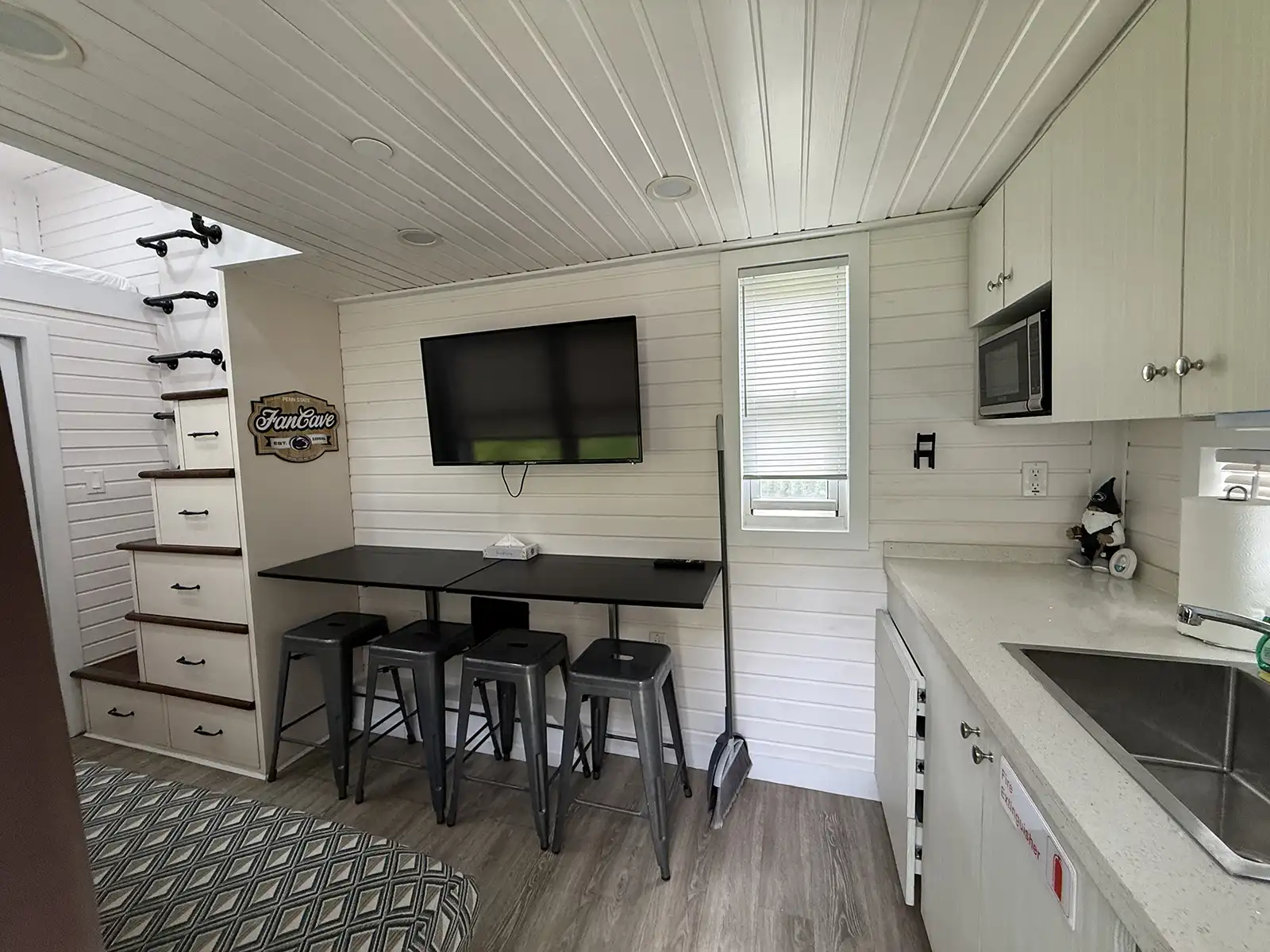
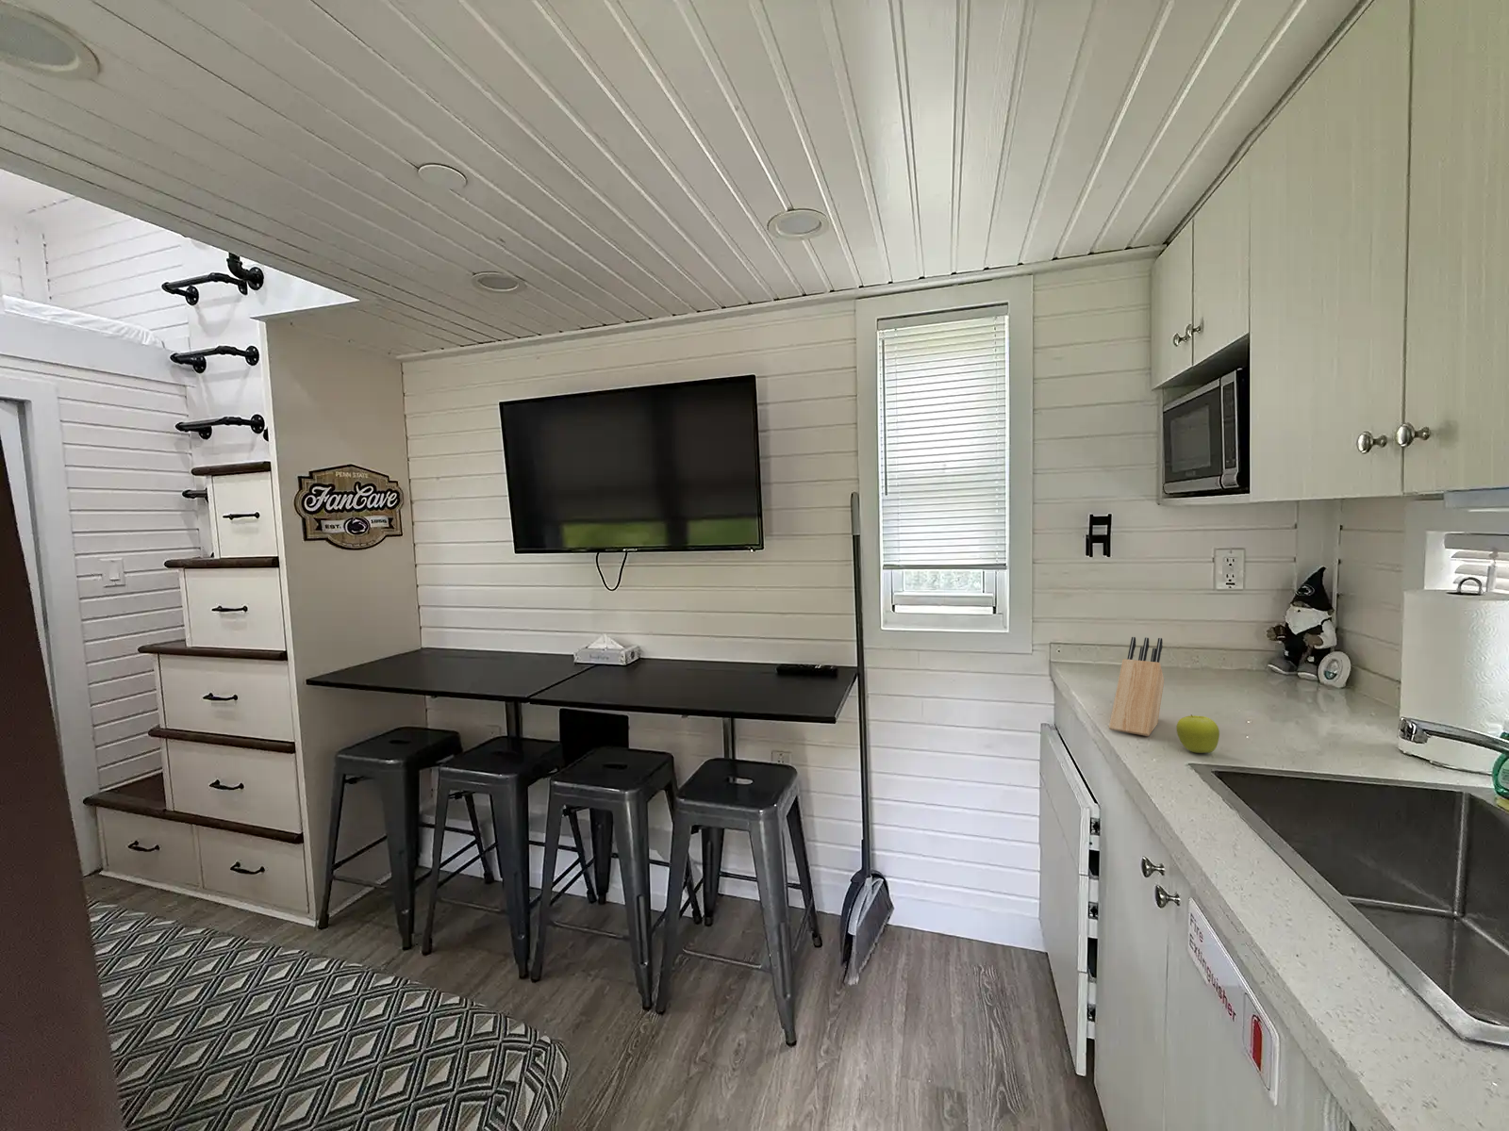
+ fruit [1176,714,1220,754]
+ knife block [1109,637,1164,737]
